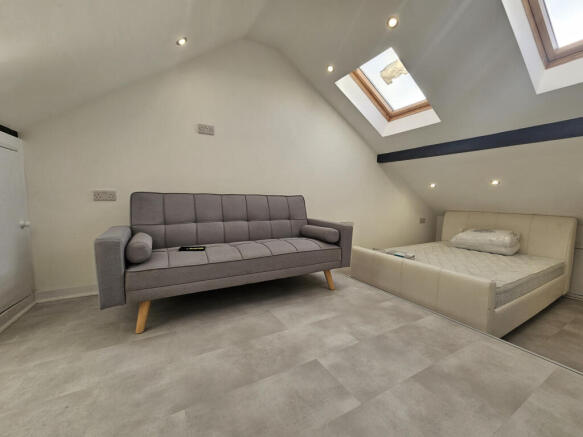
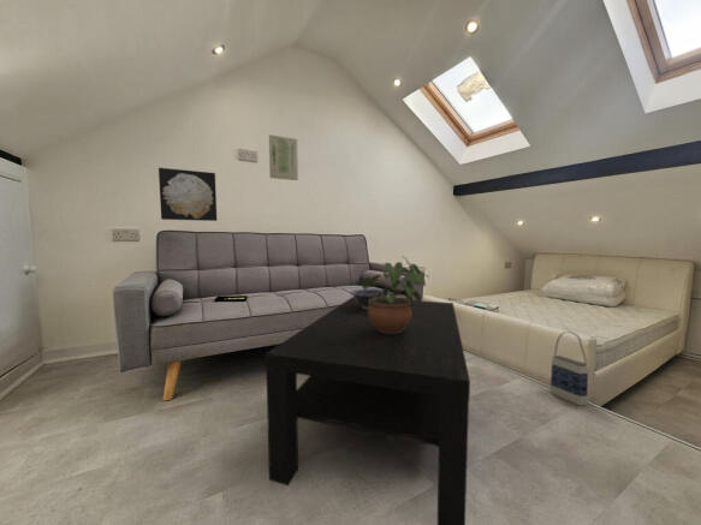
+ bag [549,330,589,407]
+ potted plant [360,255,430,334]
+ wall art [268,133,299,181]
+ wall art [158,167,218,222]
+ decorative bowl [349,287,392,309]
+ coffee table [265,296,471,525]
